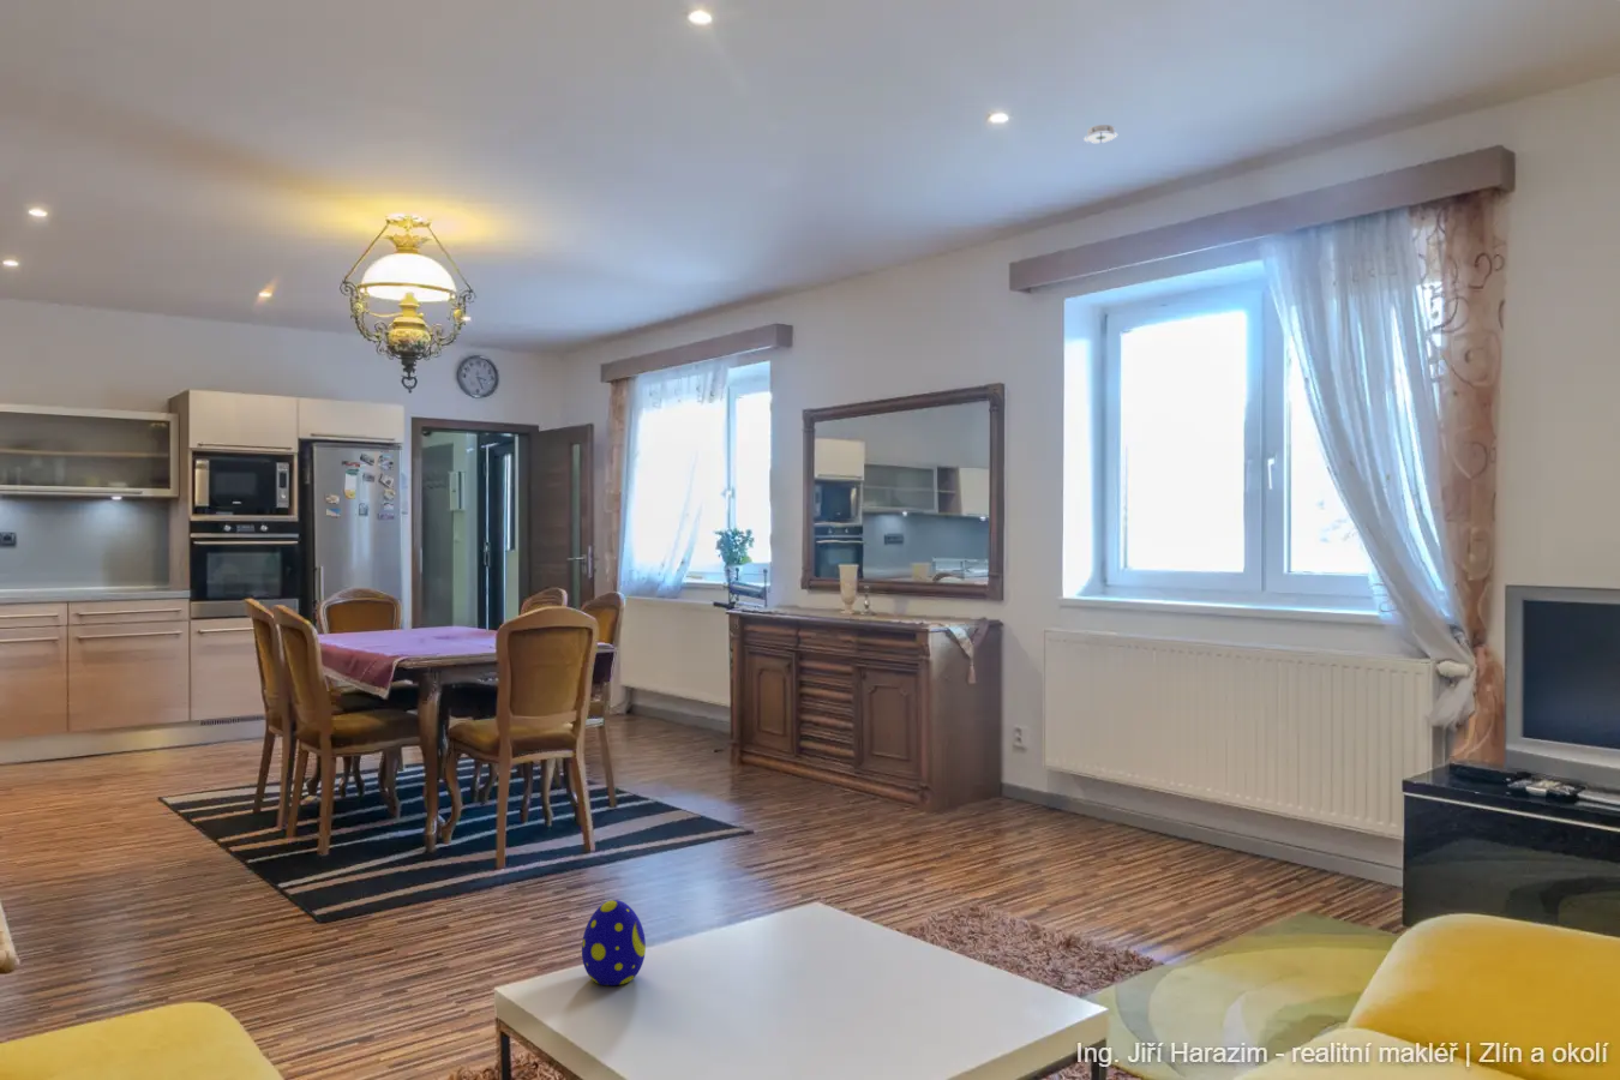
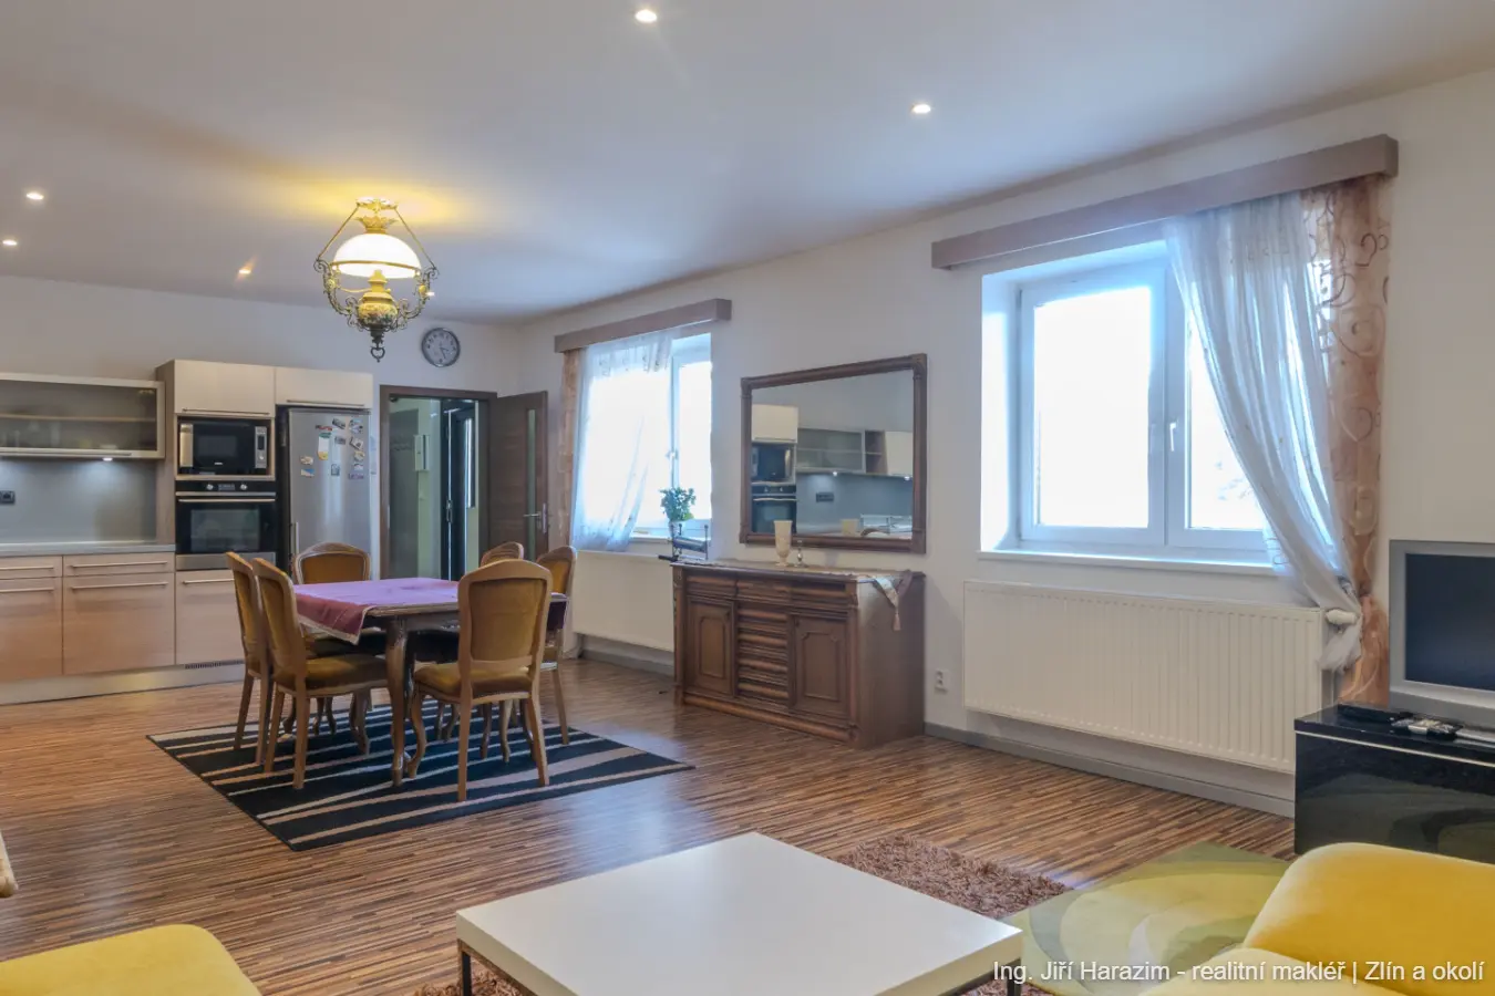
- decorative egg [581,899,647,986]
- smoke detector [1082,124,1119,146]
